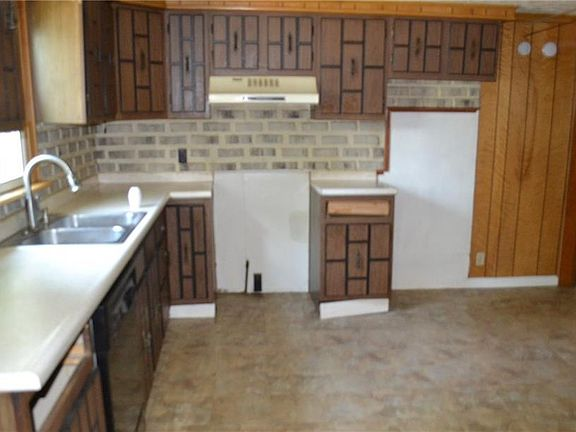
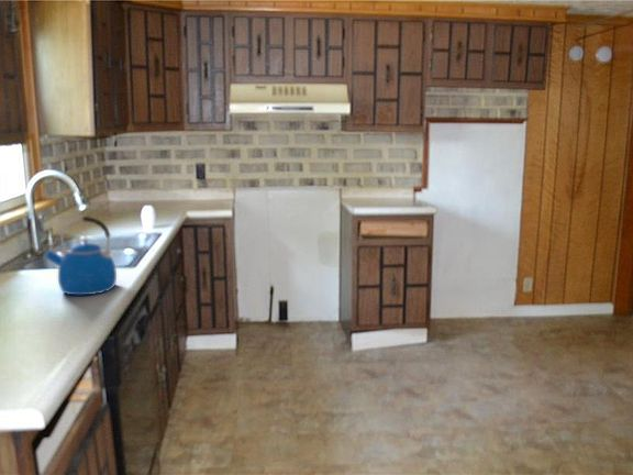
+ kettle [43,216,118,297]
